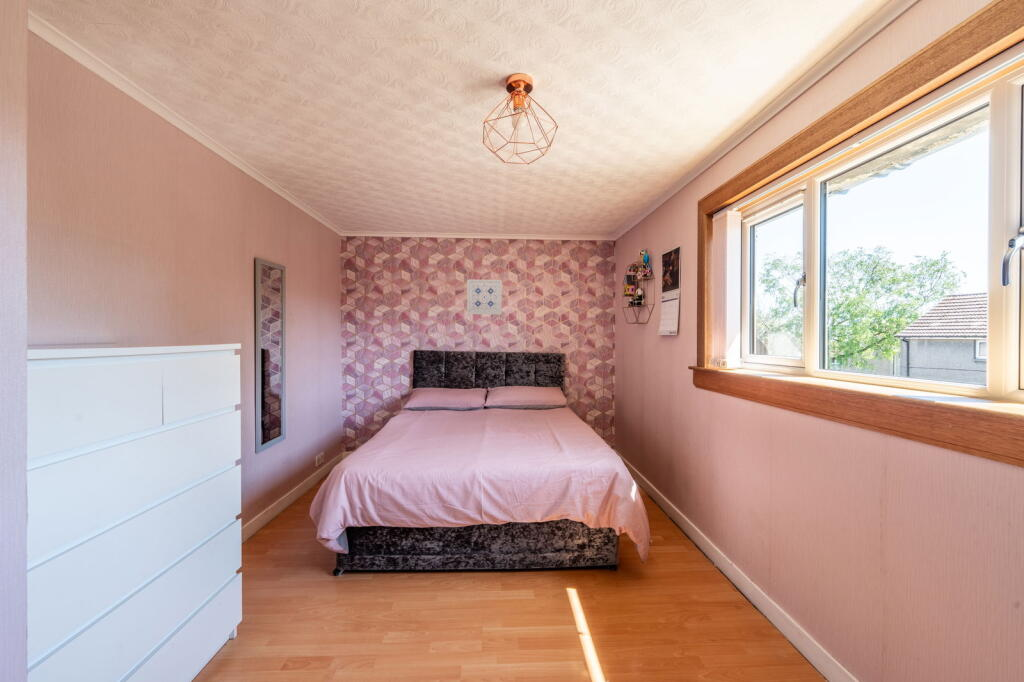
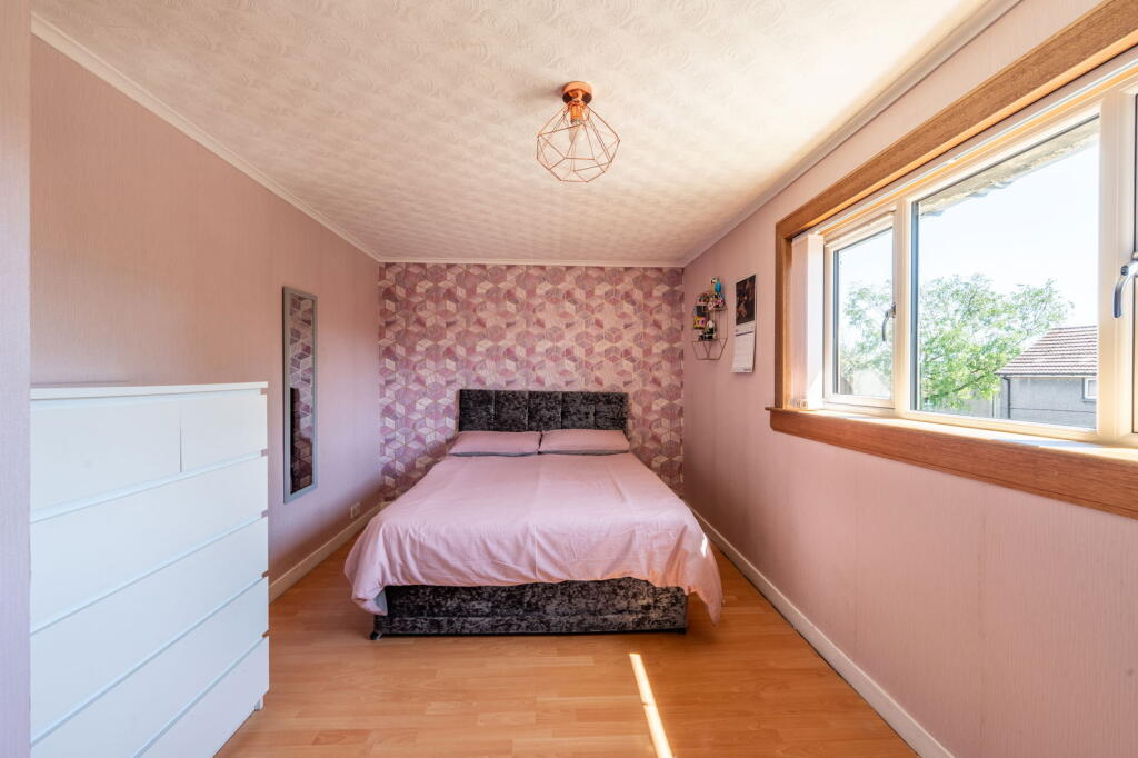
- wall art [466,279,503,316]
